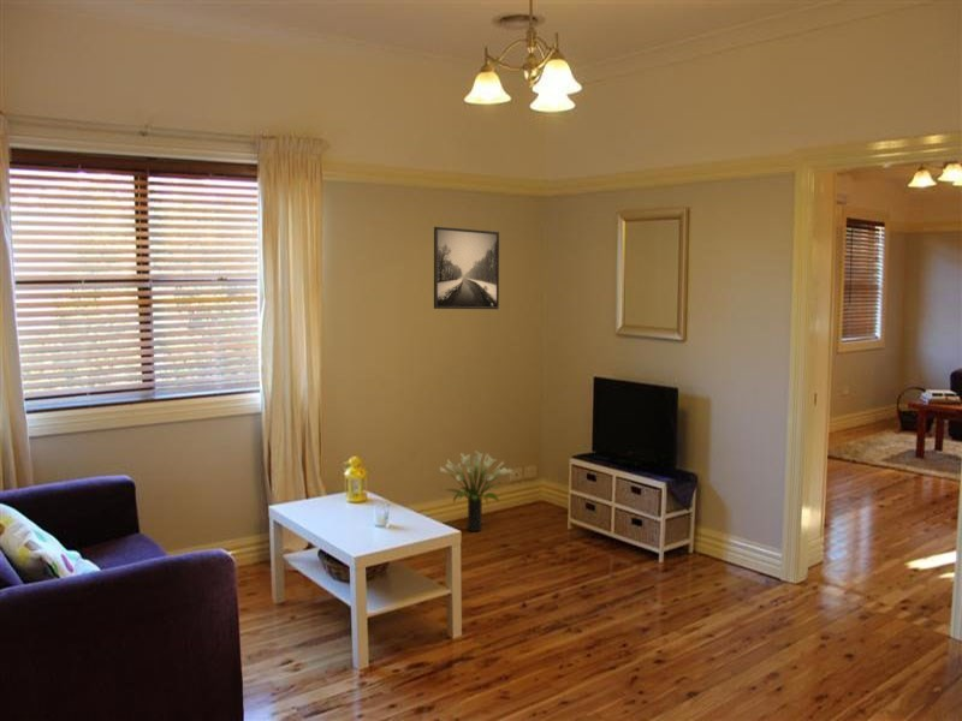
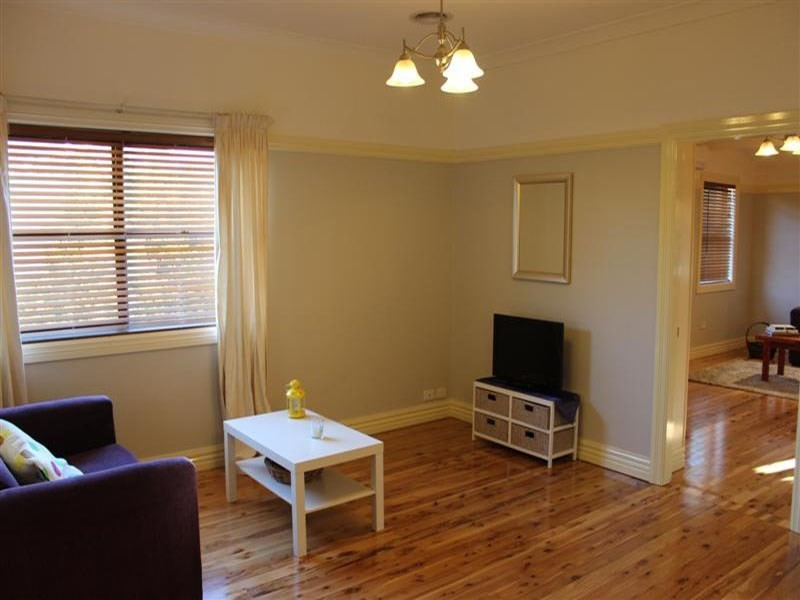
- potted plant [438,451,513,532]
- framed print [433,226,500,310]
